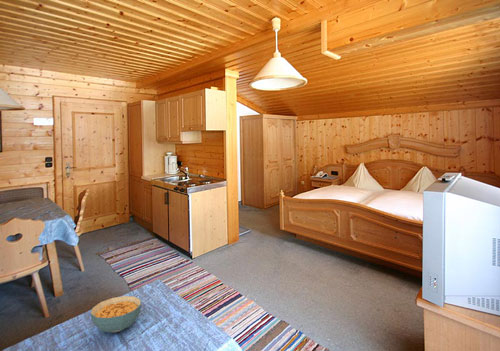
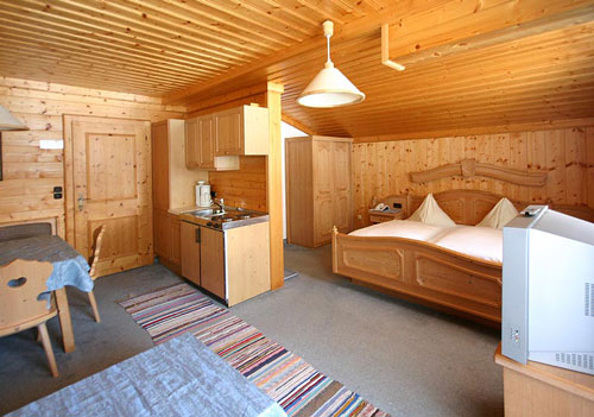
- cereal bowl [89,295,142,333]
